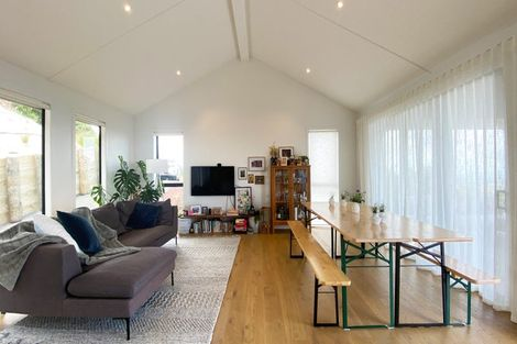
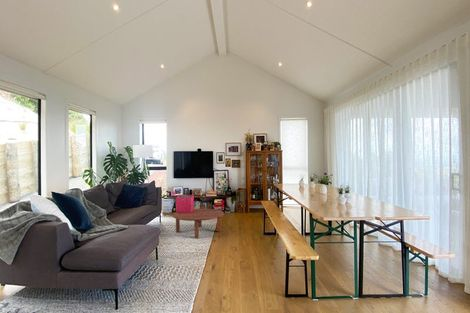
+ coffee table [171,207,225,239]
+ storage bin [175,194,195,213]
